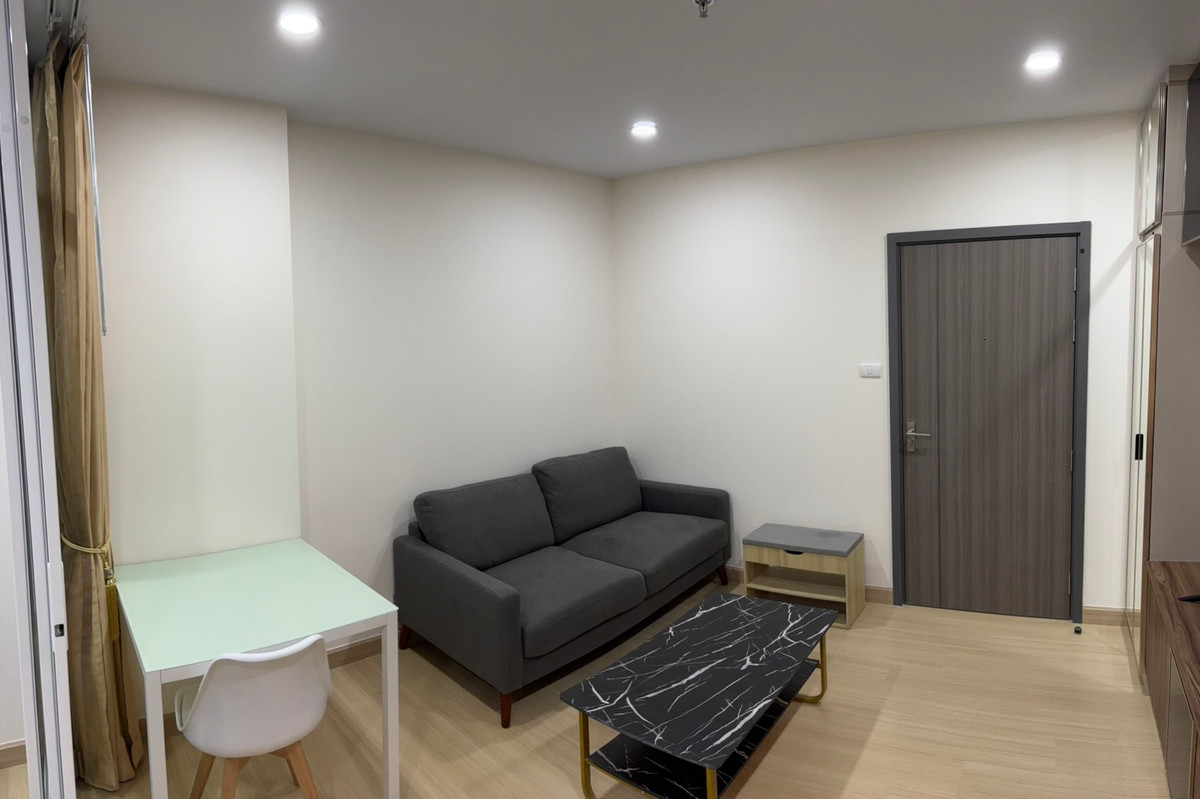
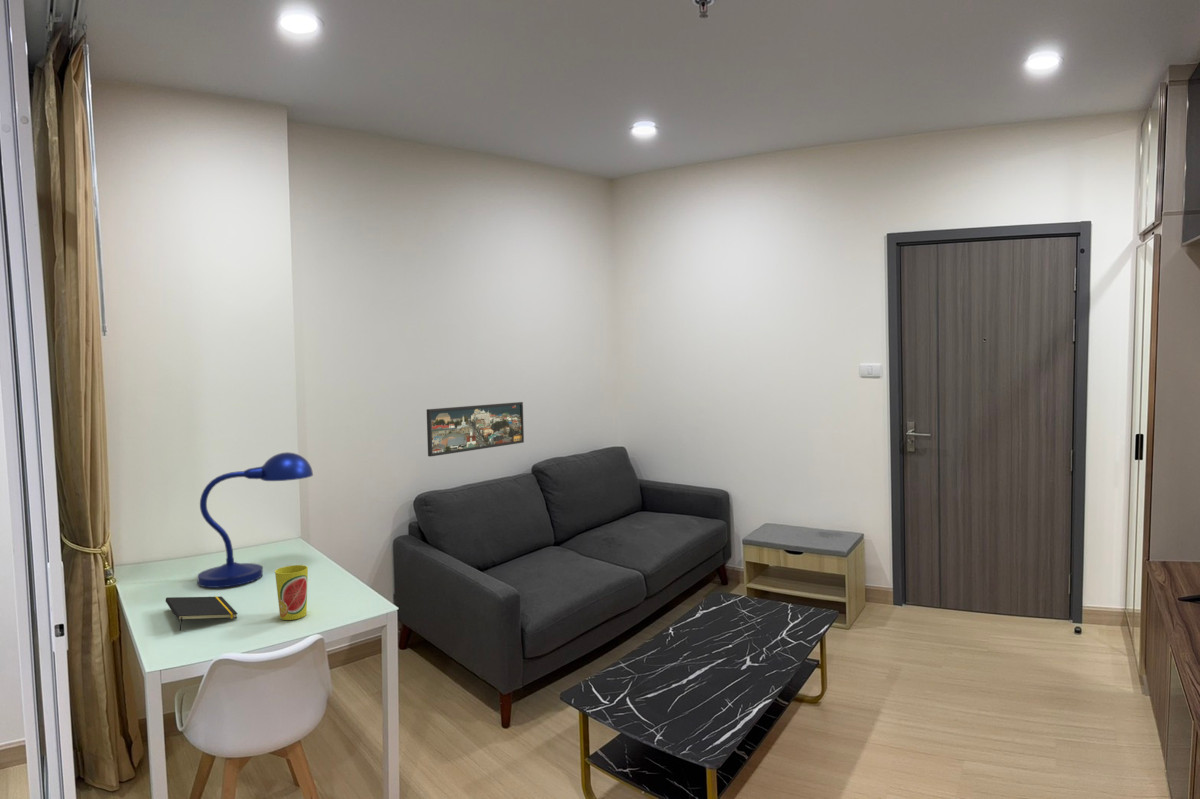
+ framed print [426,401,525,458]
+ notepad [165,596,239,632]
+ desk lamp [196,451,314,589]
+ cup [274,564,309,621]
